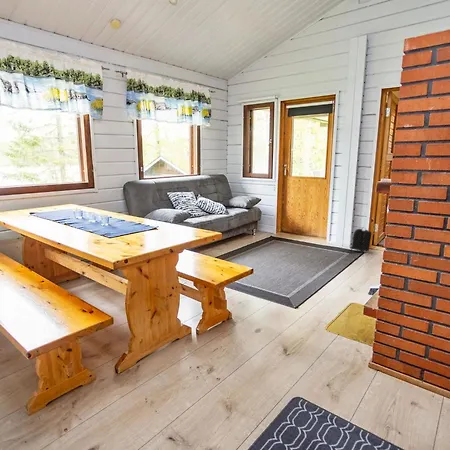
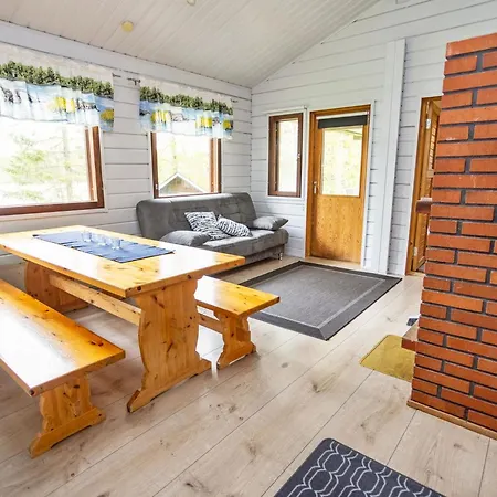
- backpack [349,226,372,256]
